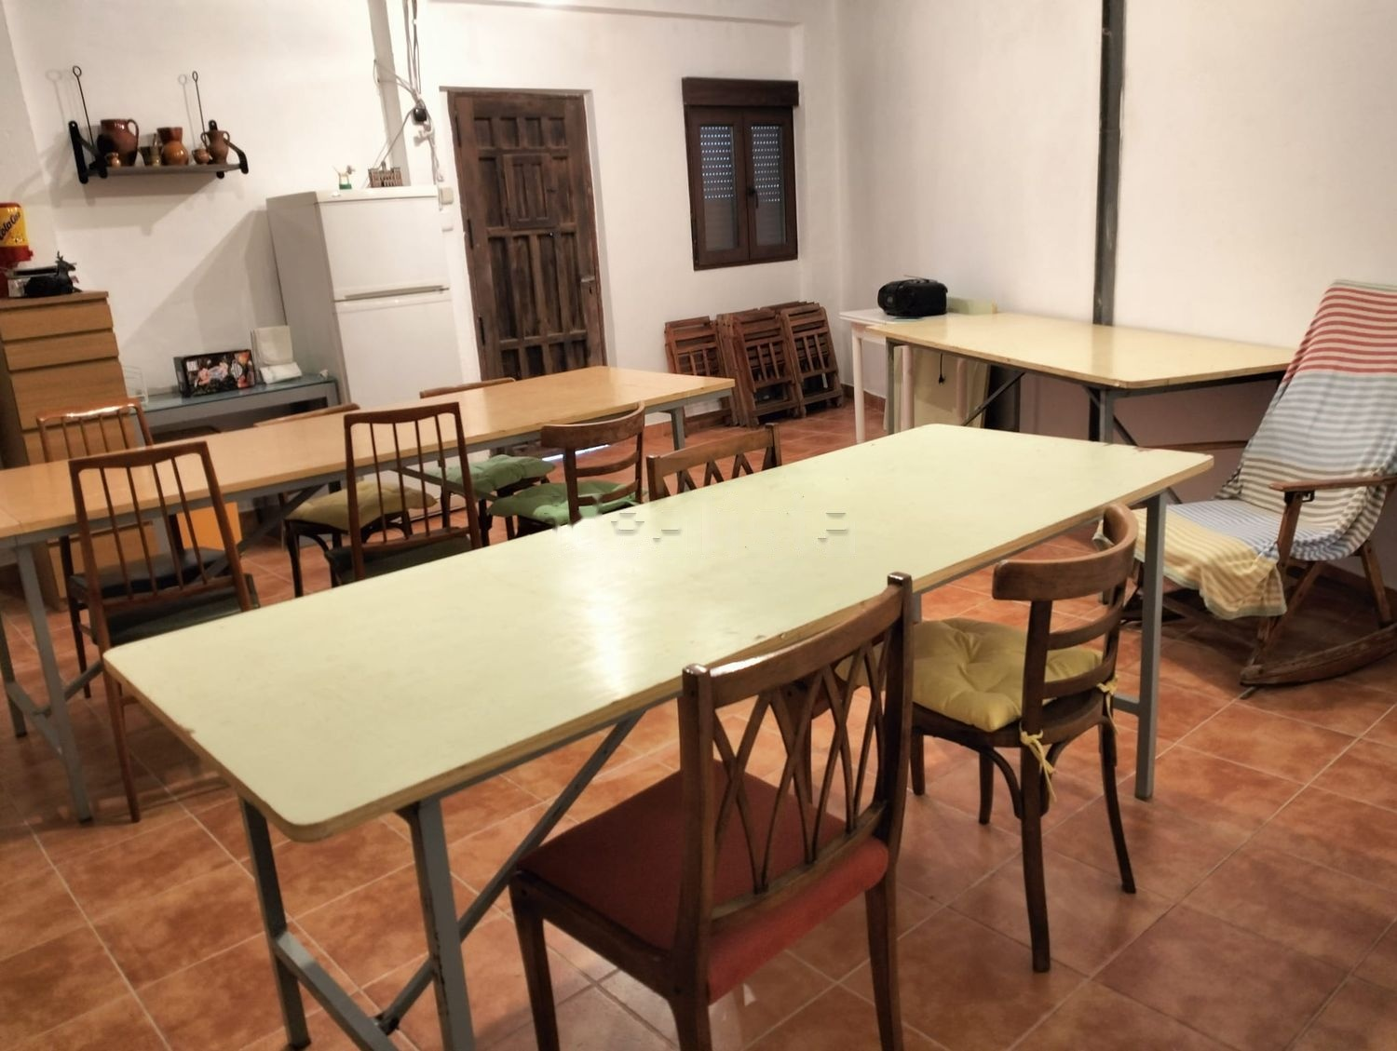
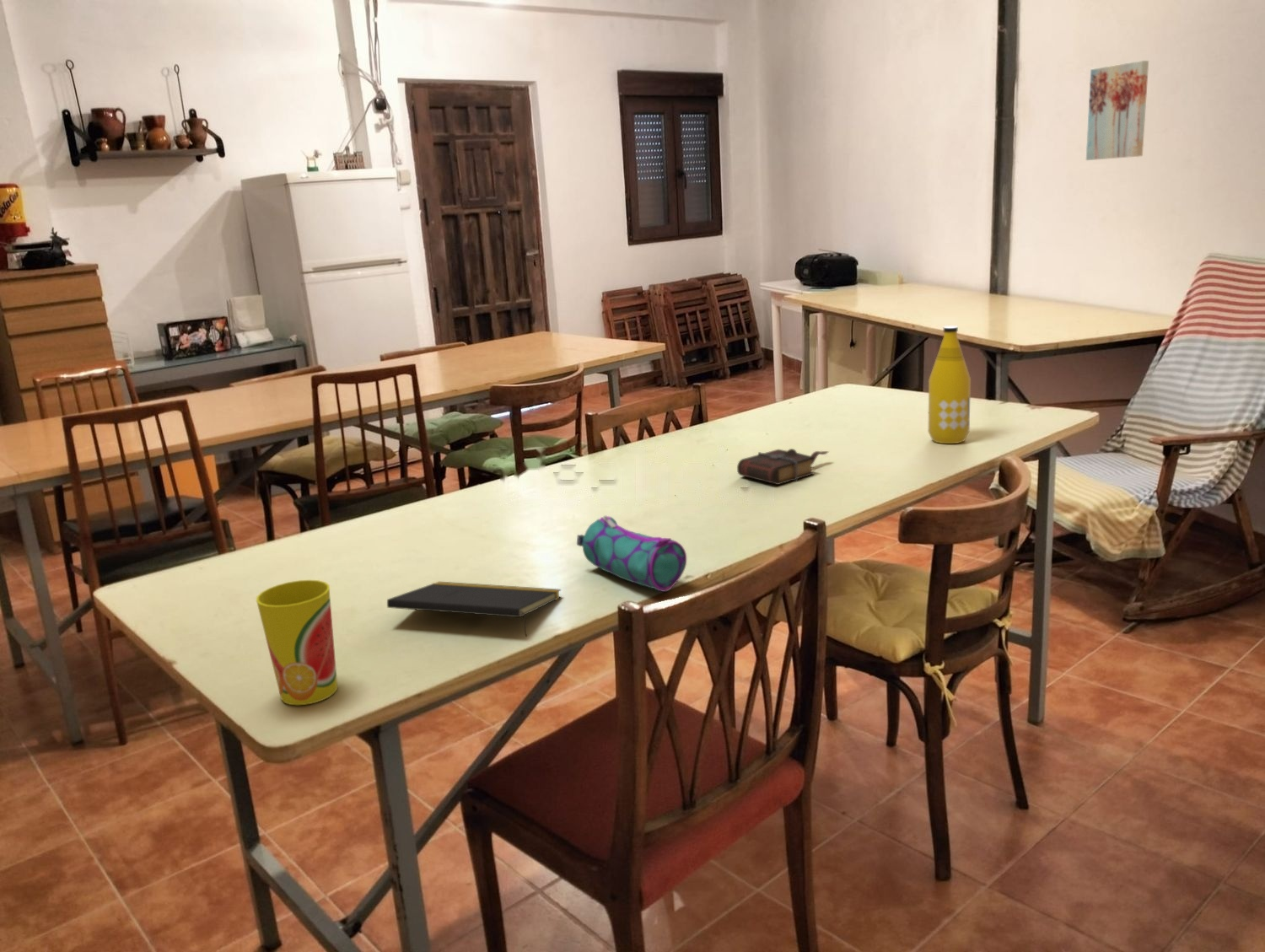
+ book [736,448,830,486]
+ cup [256,579,338,706]
+ notepad [386,581,562,637]
+ pencil case [576,514,687,593]
+ wall art [1085,60,1149,161]
+ bottle [928,325,972,444]
